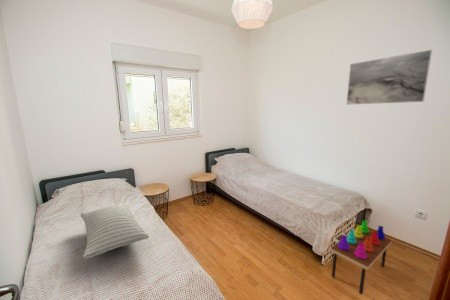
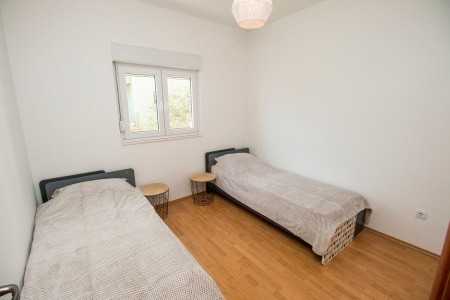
- stacking toy [329,219,393,295]
- pillow [80,202,150,260]
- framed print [345,49,433,106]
